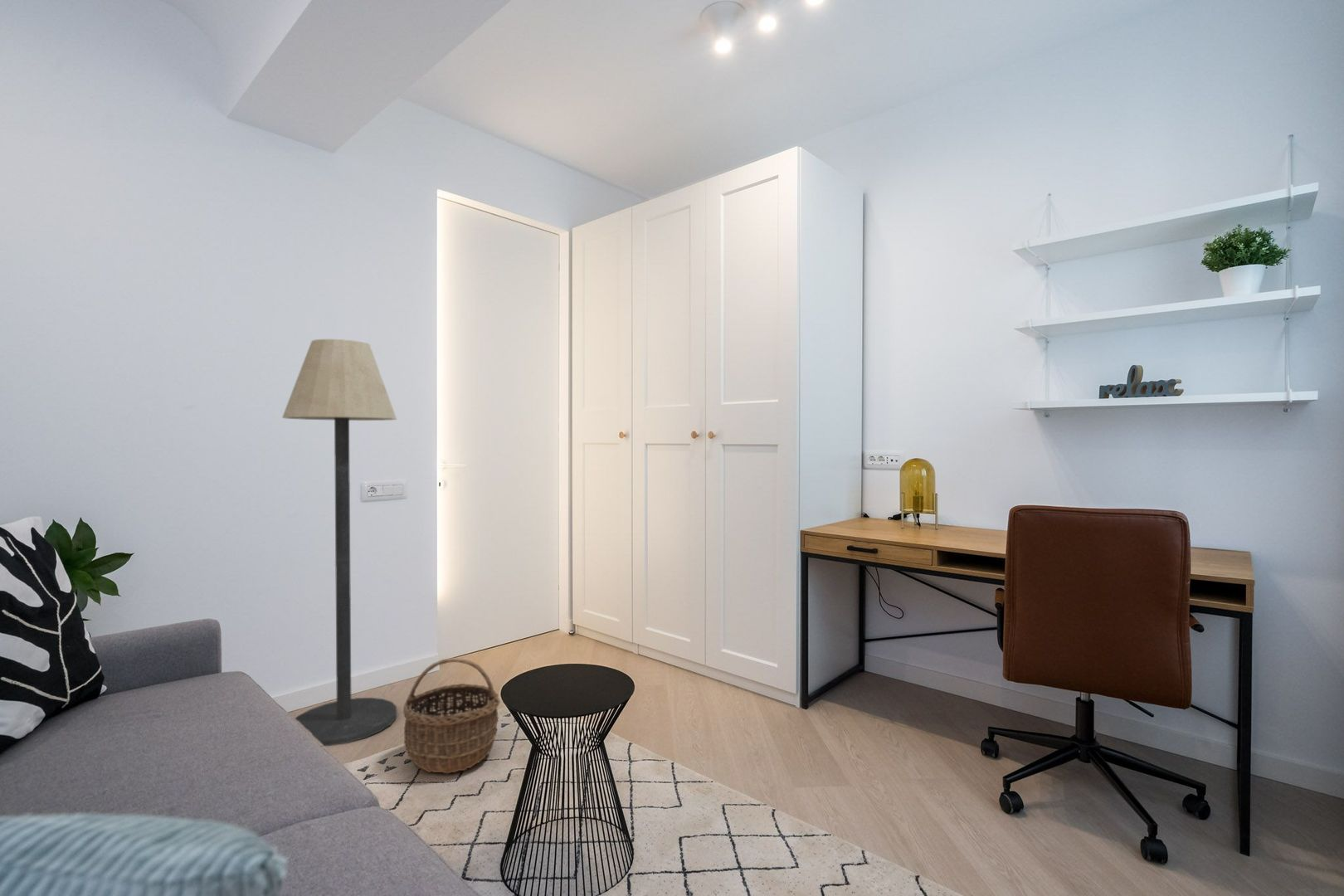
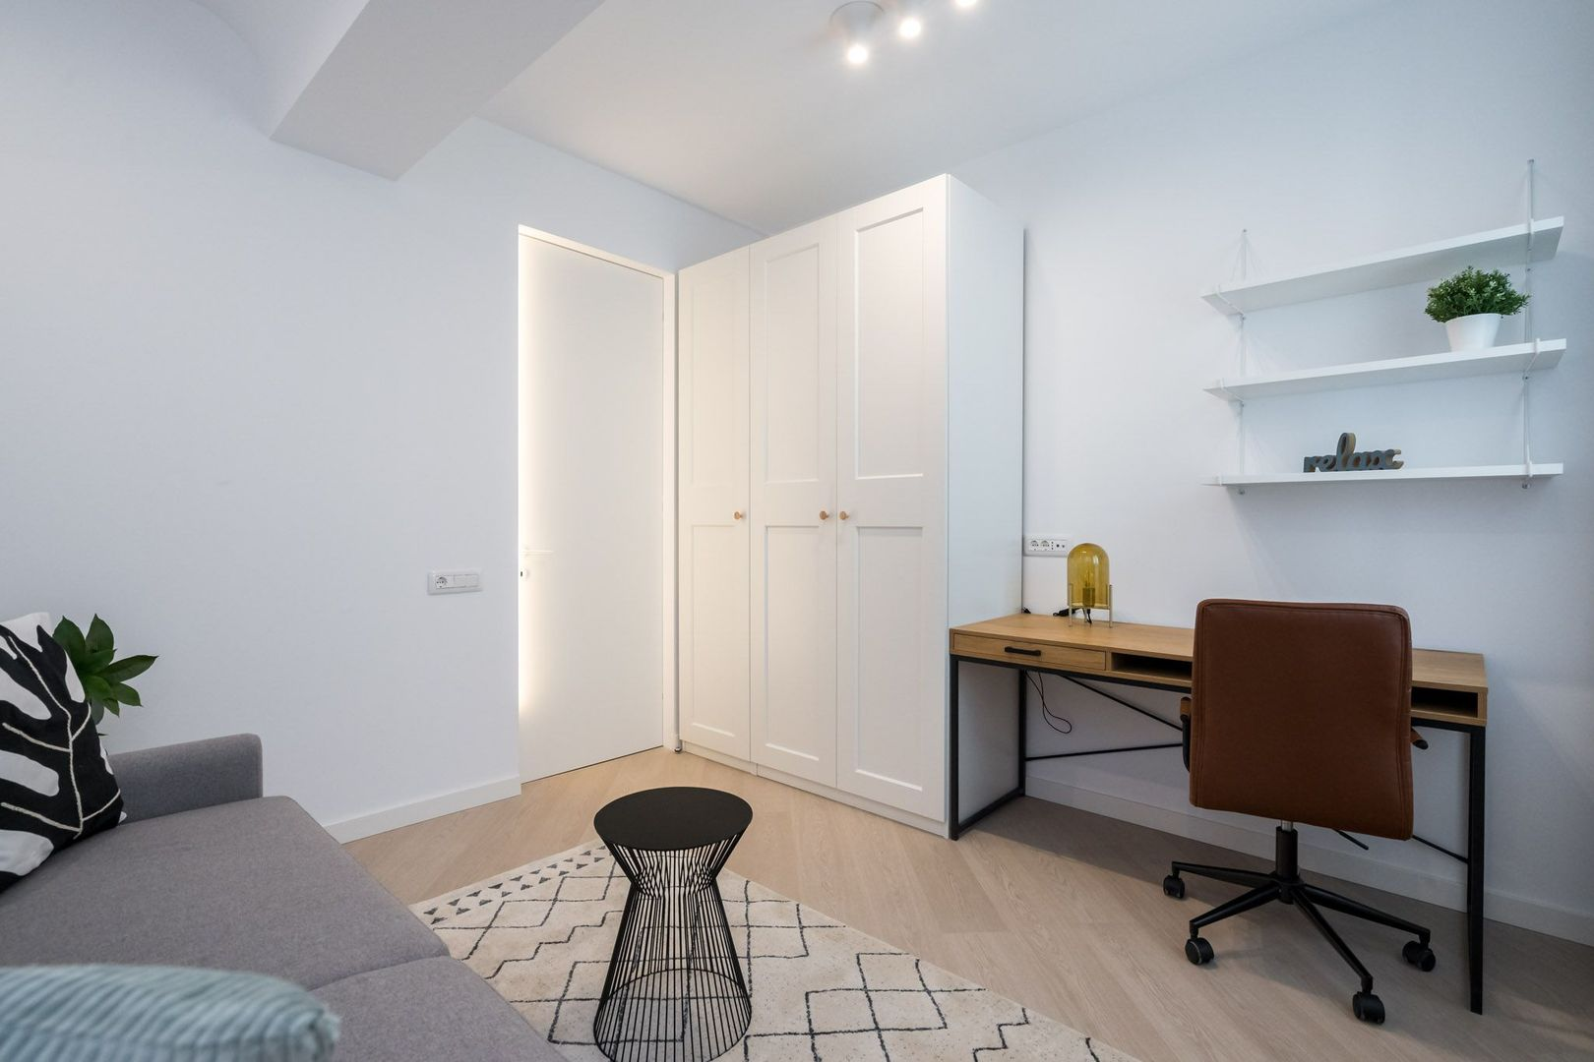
- floor lamp [281,338,397,747]
- wicker basket [402,657,501,775]
